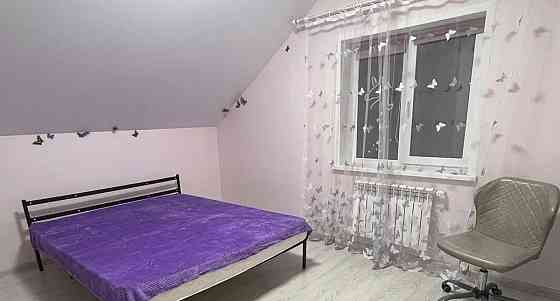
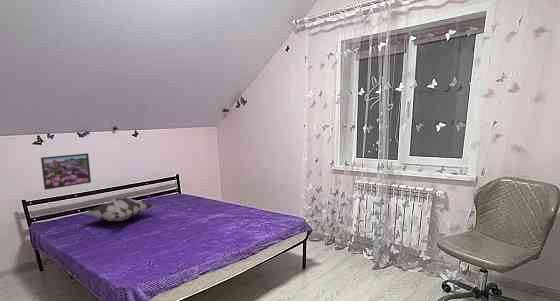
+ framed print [40,152,92,191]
+ decorative pillow [83,196,154,222]
